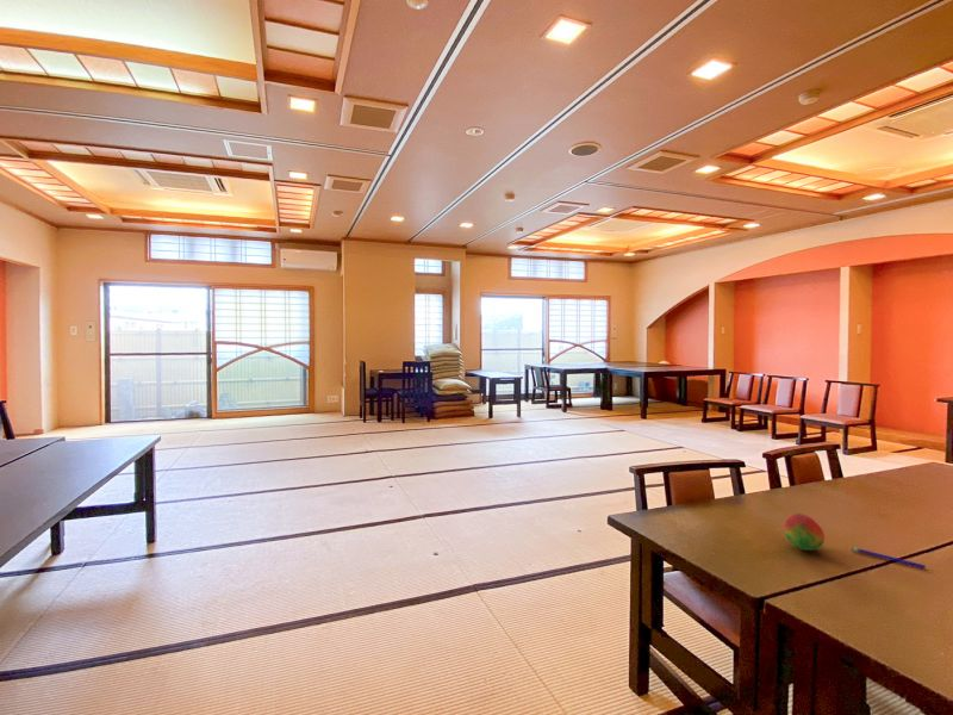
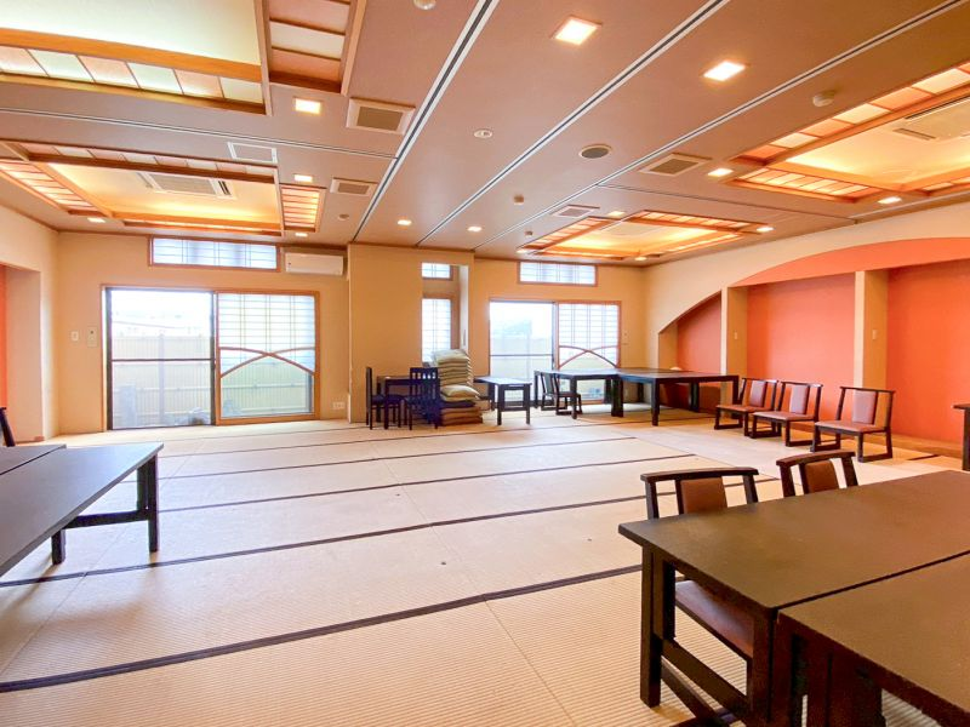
- pen [851,546,927,570]
- fruit [783,512,826,552]
